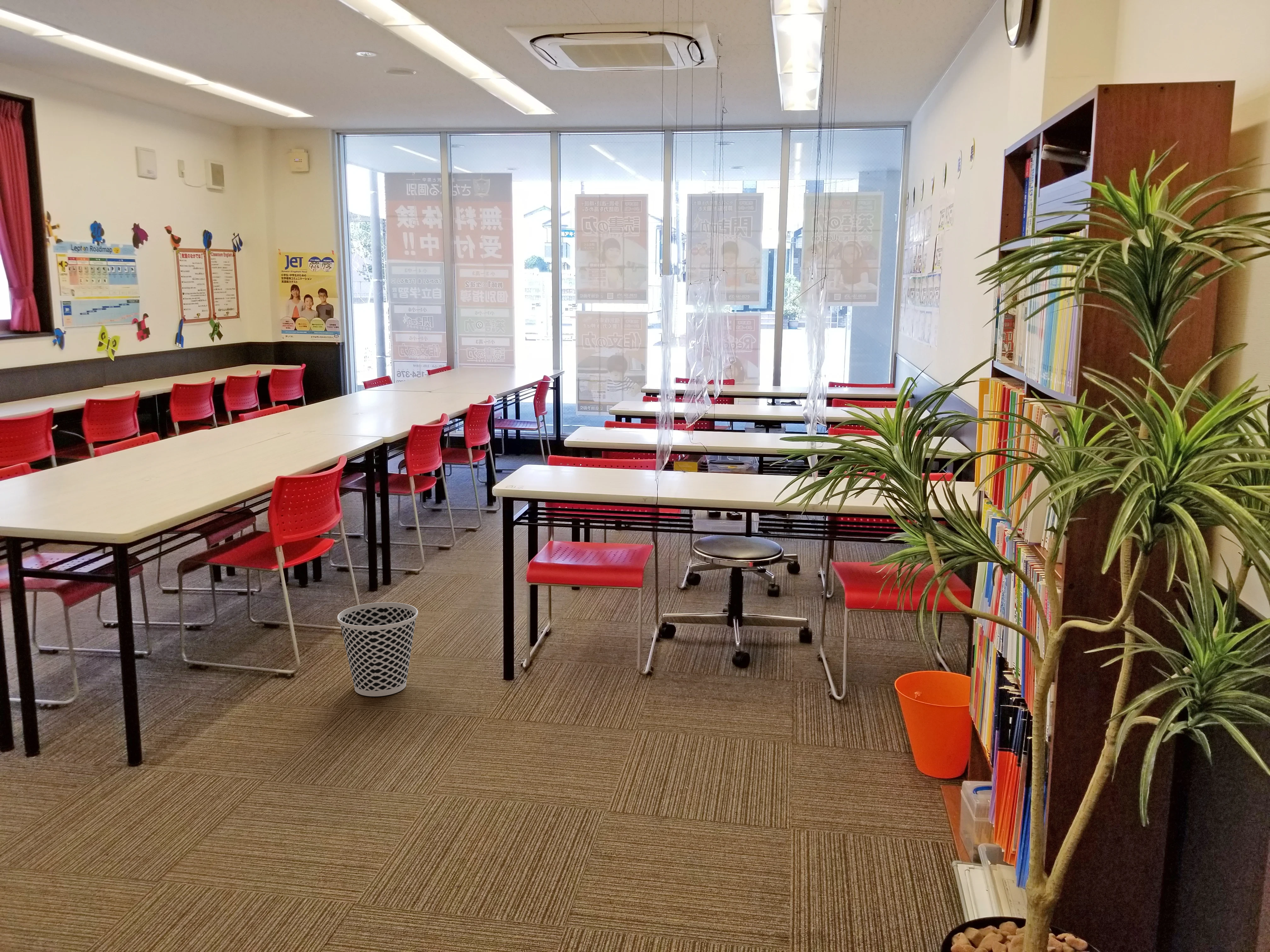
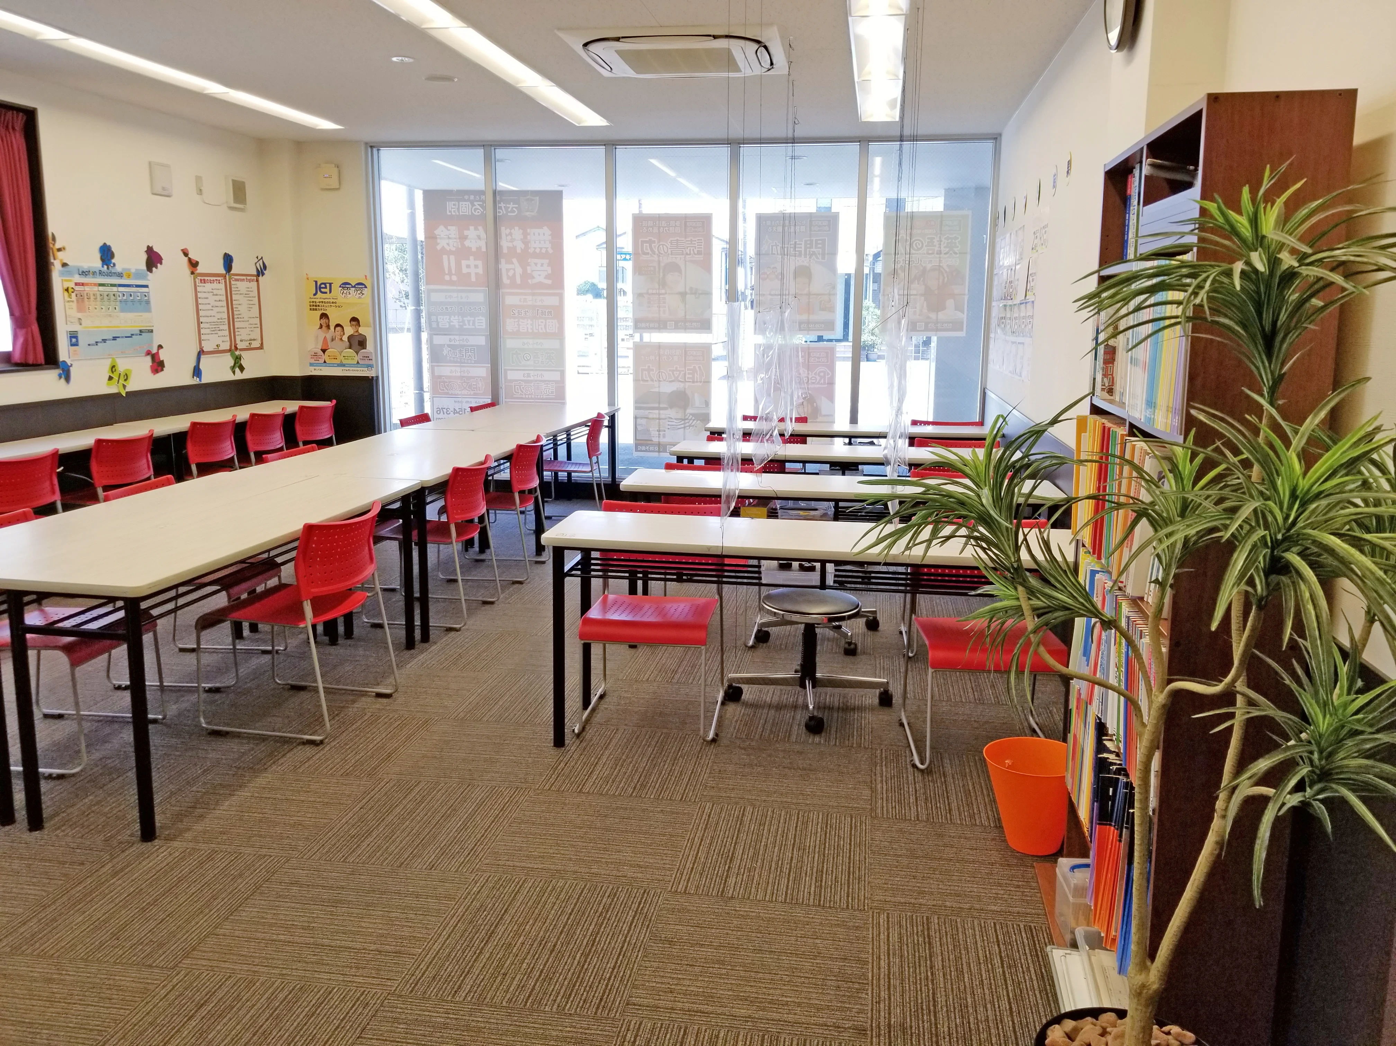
- wastebasket [337,602,418,697]
